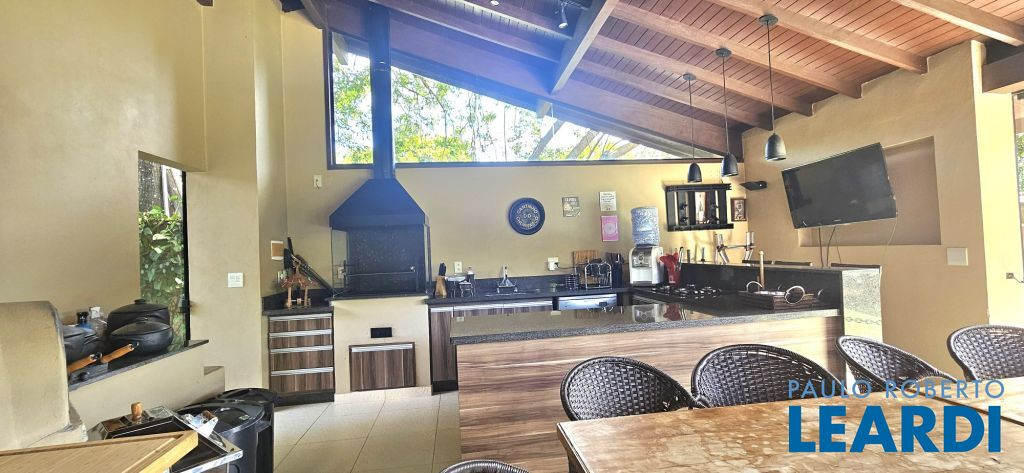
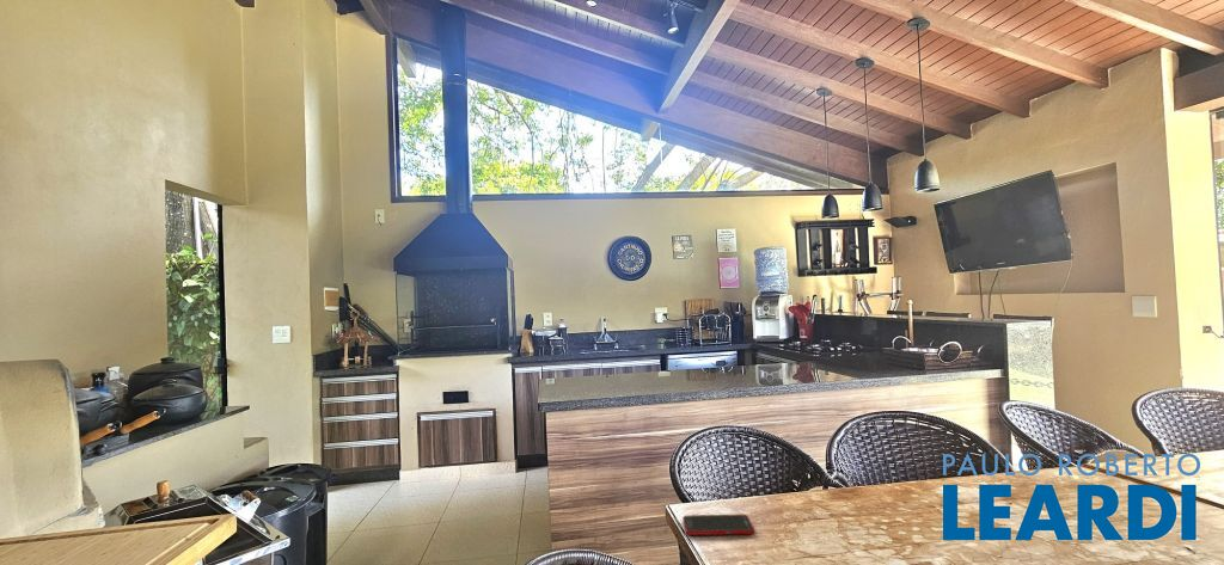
+ cell phone [681,514,755,536]
